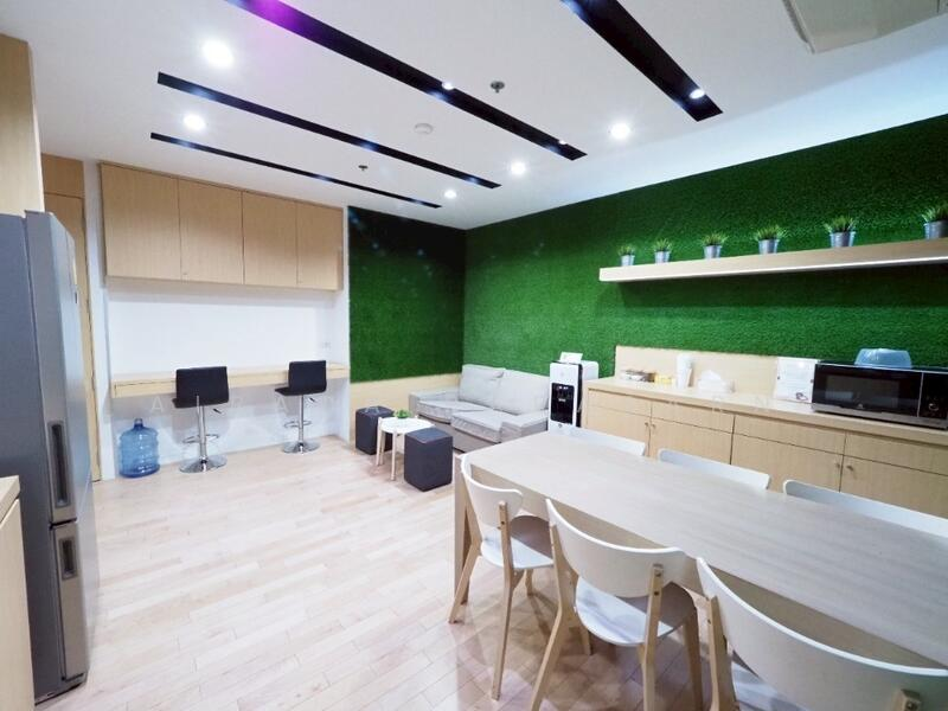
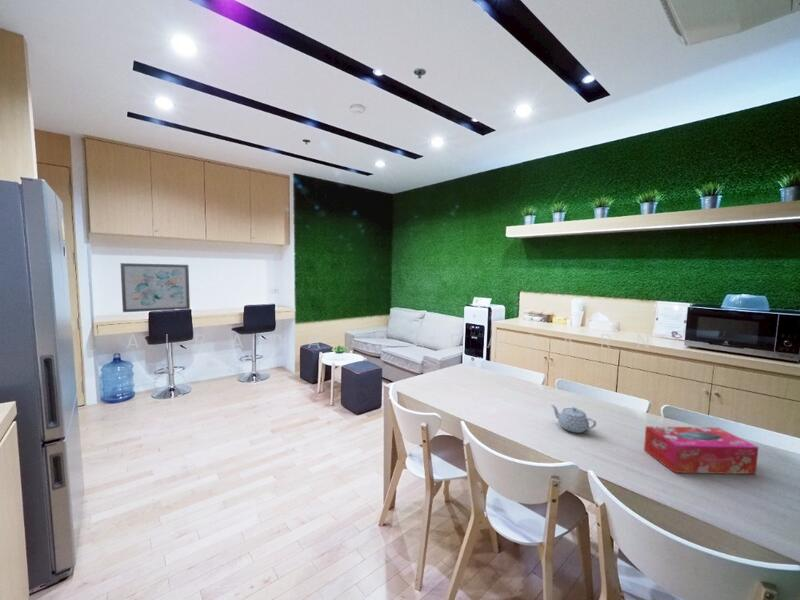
+ wall art [119,262,191,313]
+ teapot [550,404,597,434]
+ tissue box [643,425,760,475]
